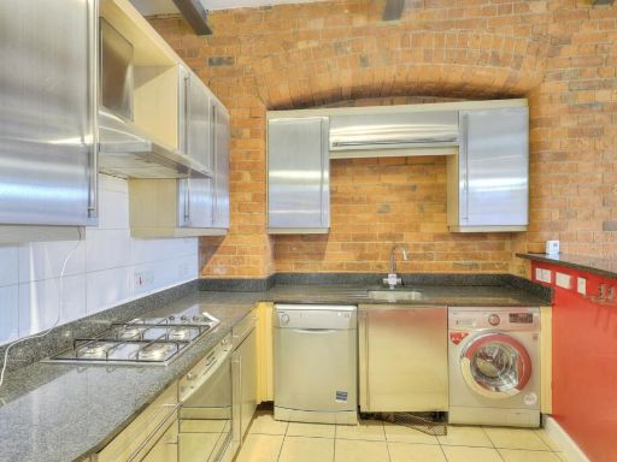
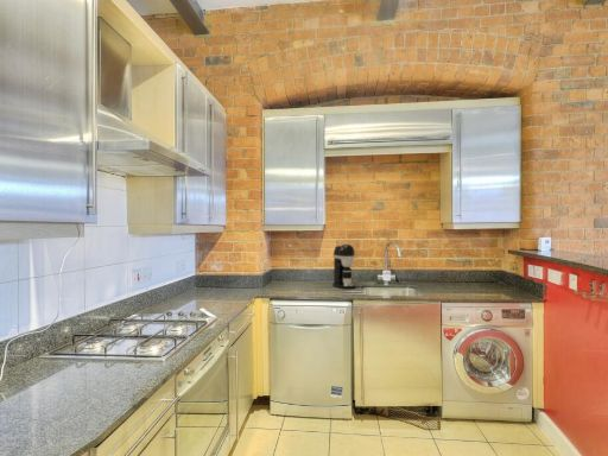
+ coffee maker [331,243,356,290]
